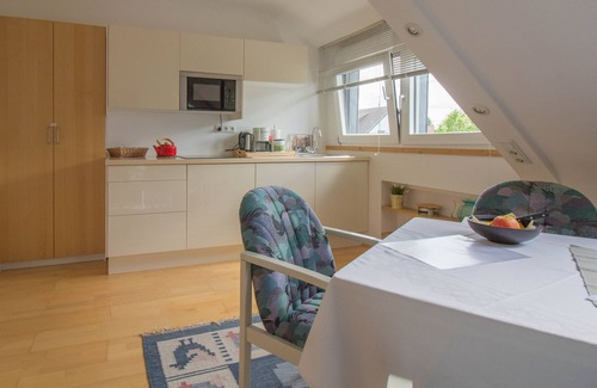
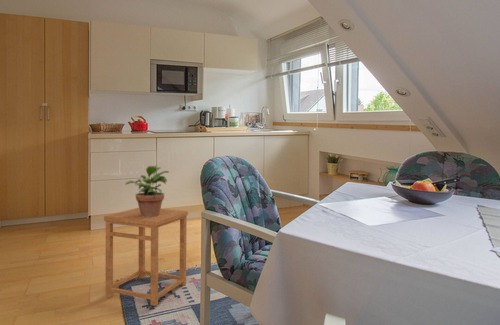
+ side table [103,207,189,307]
+ potted plant [124,165,170,217]
